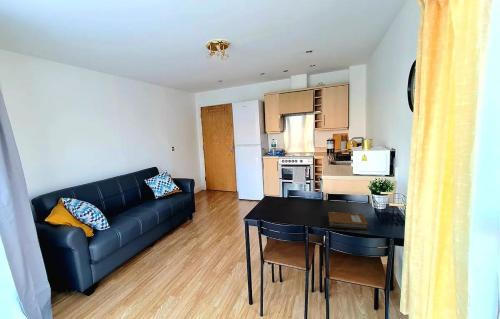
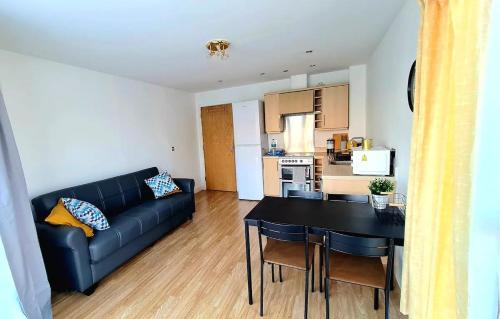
- notebook [327,211,369,231]
